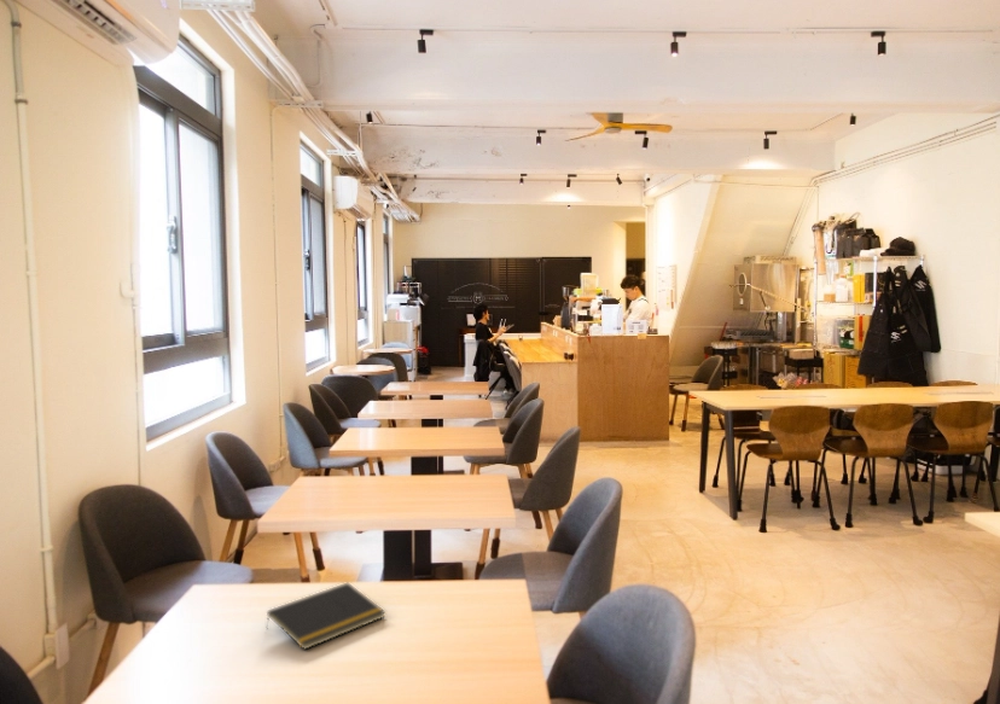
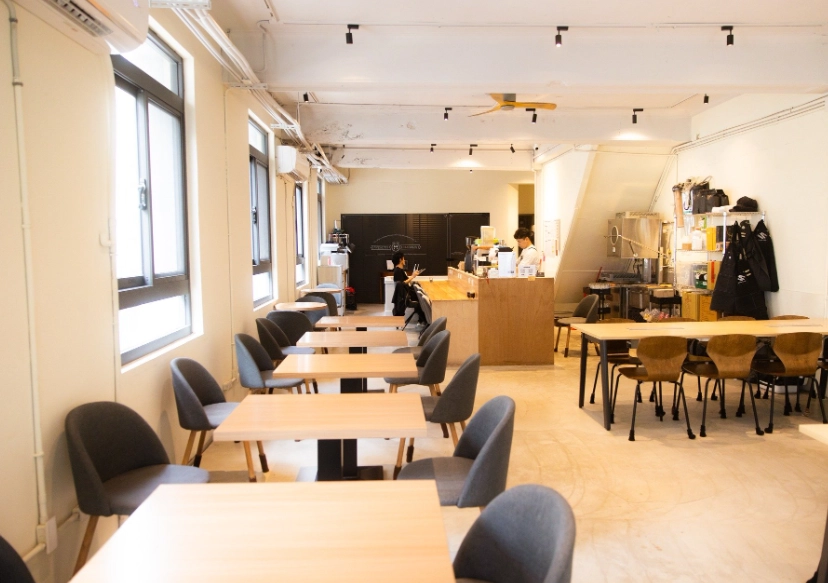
- notepad [264,582,386,651]
